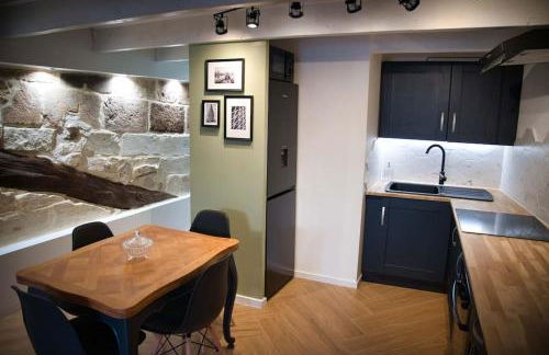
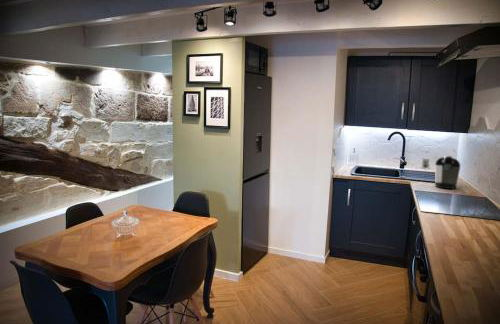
+ coffee maker [421,155,461,190]
